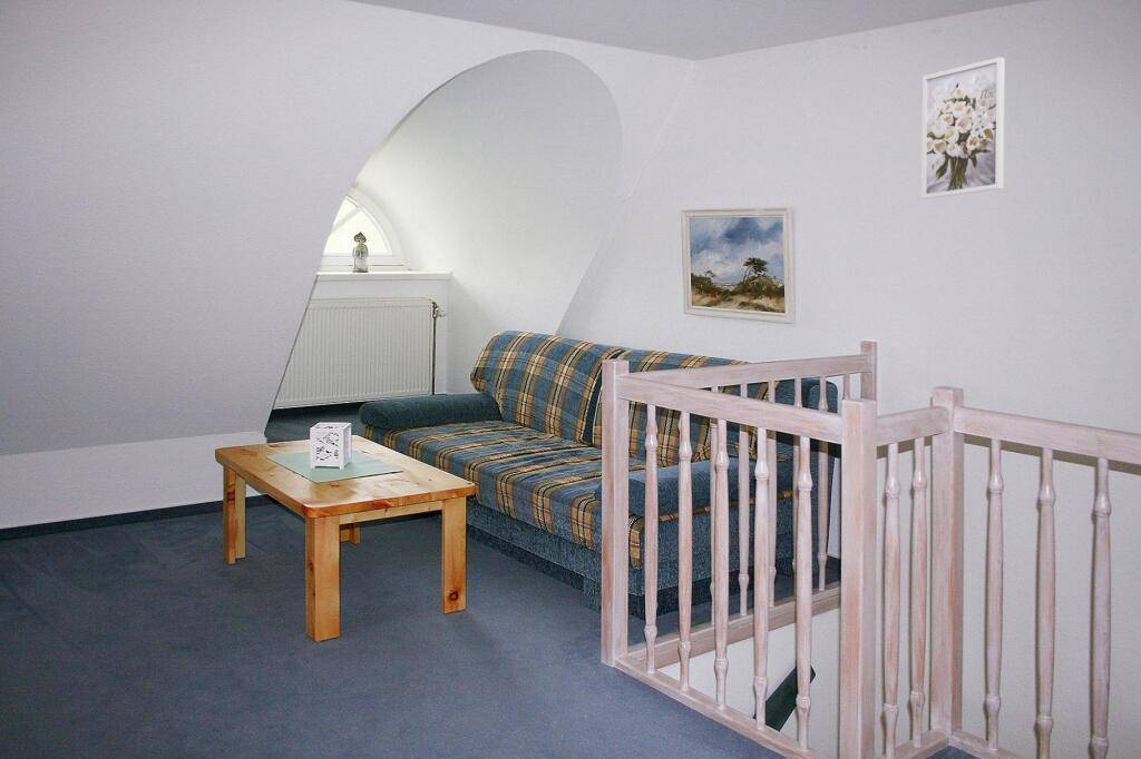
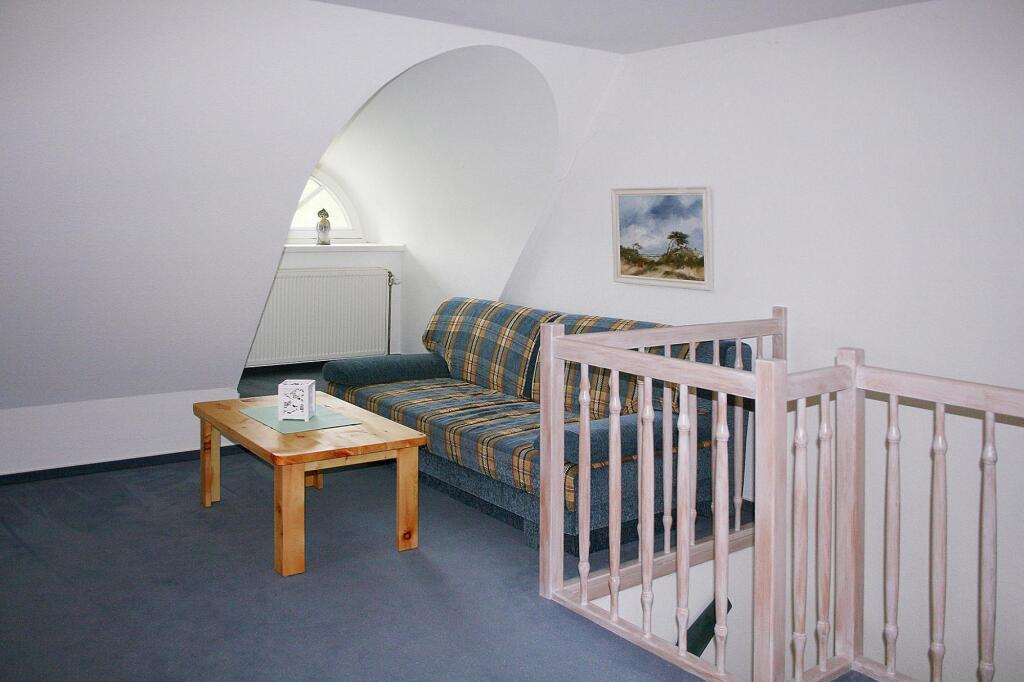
- wall art [920,56,1006,200]
